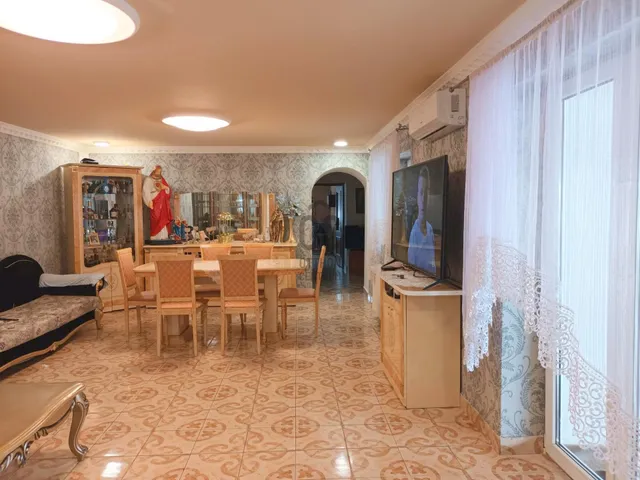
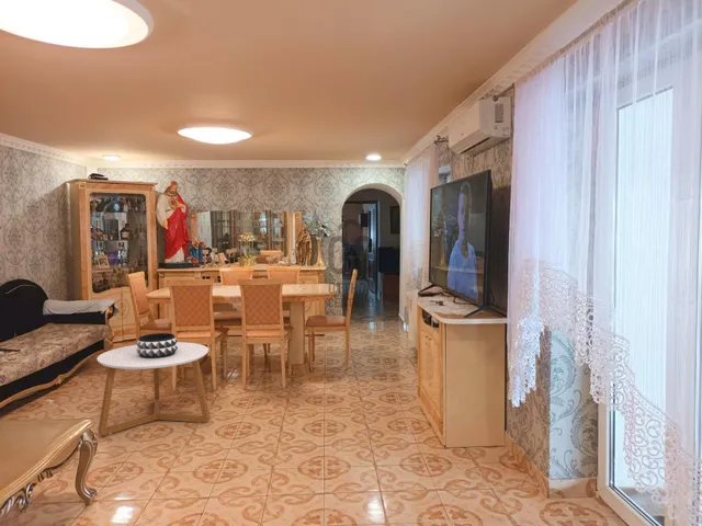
+ decorative bowl [135,332,179,358]
+ coffee table [97,341,211,436]
